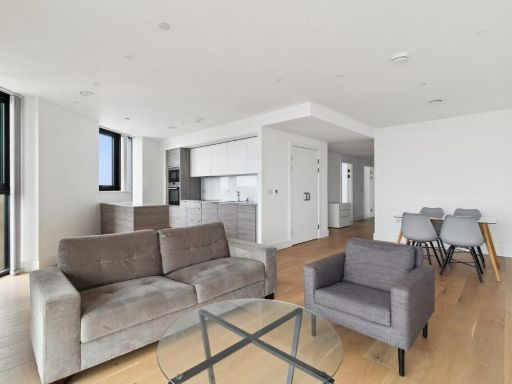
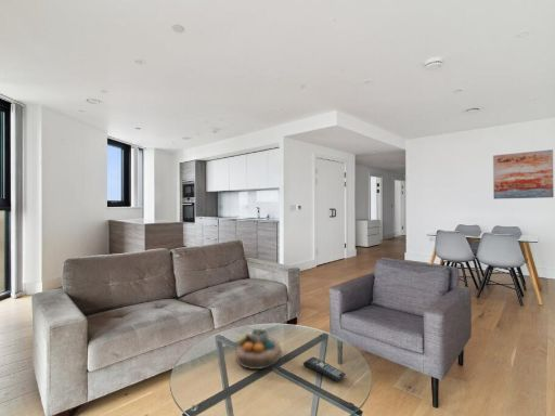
+ remote control [302,356,347,382]
+ decorative bowl [235,327,282,370]
+ wall art [492,148,555,200]
